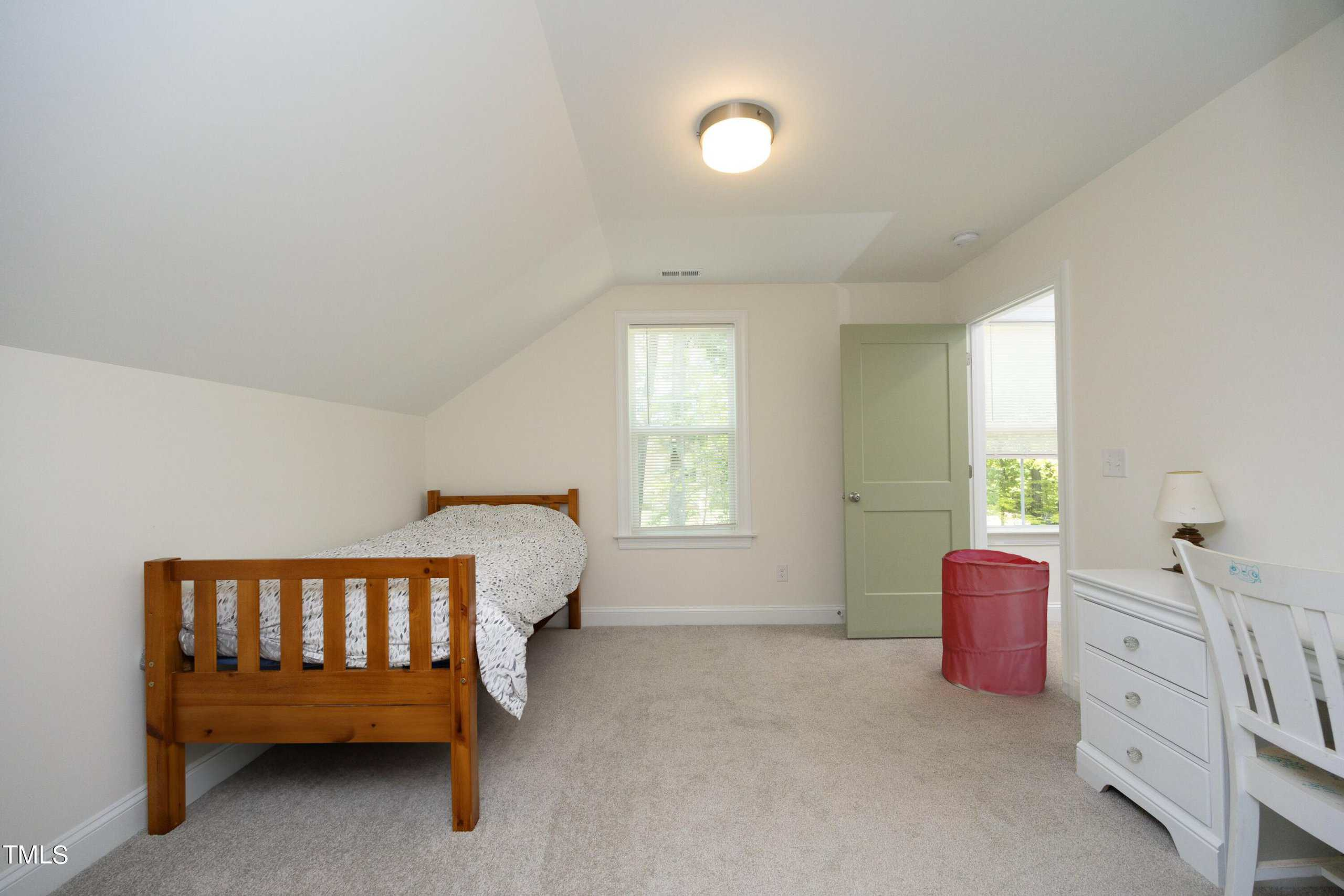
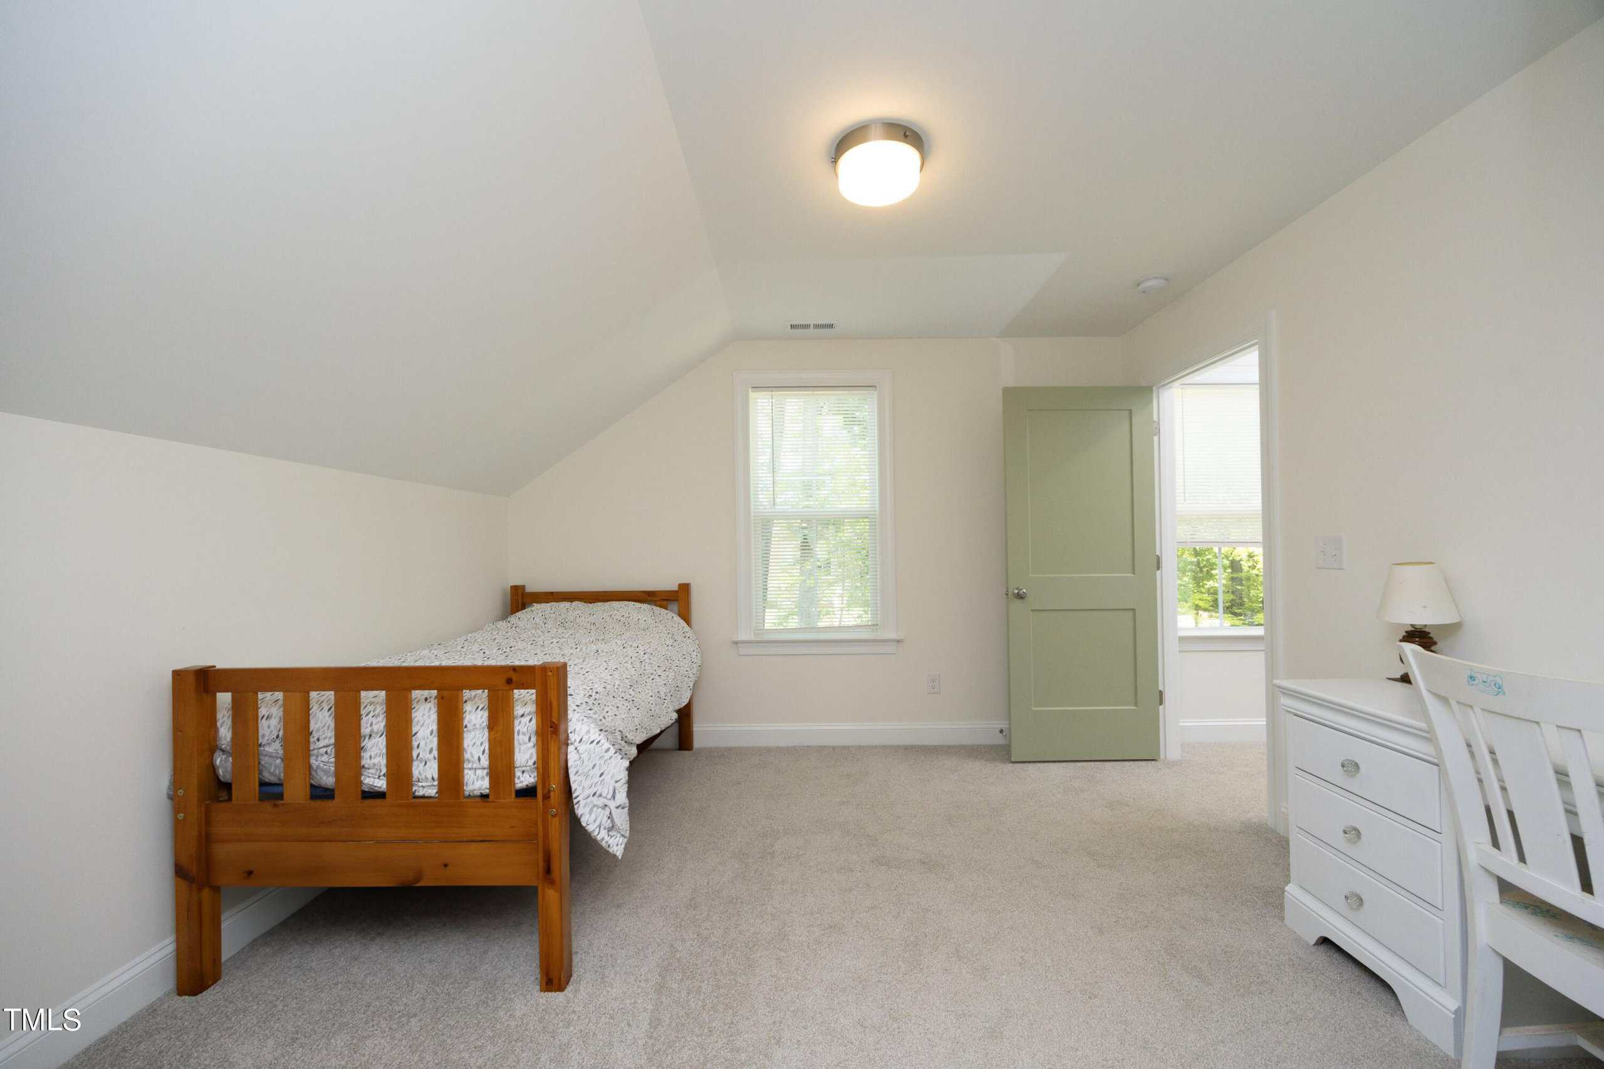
- laundry hamper [941,549,1050,697]
